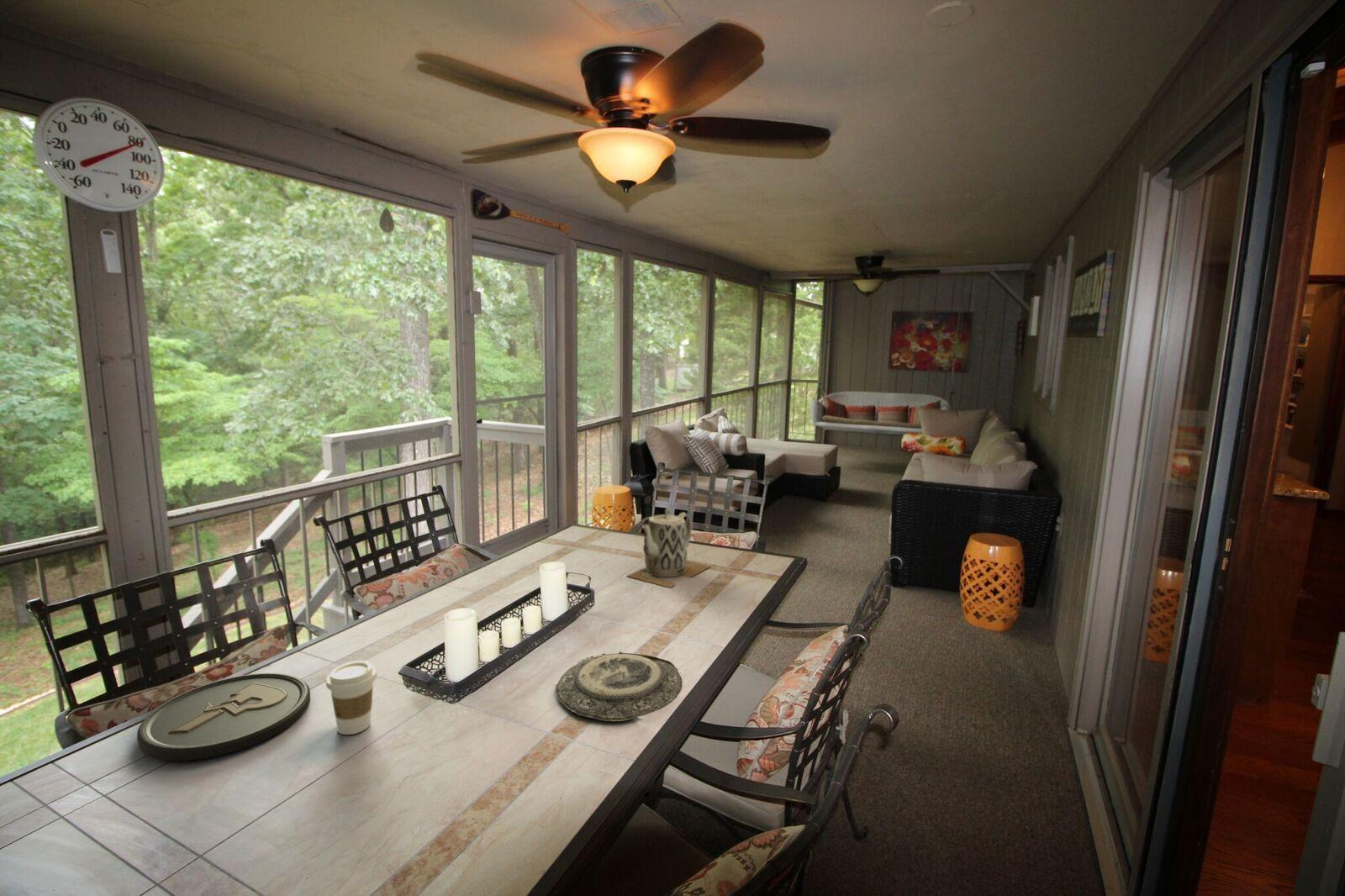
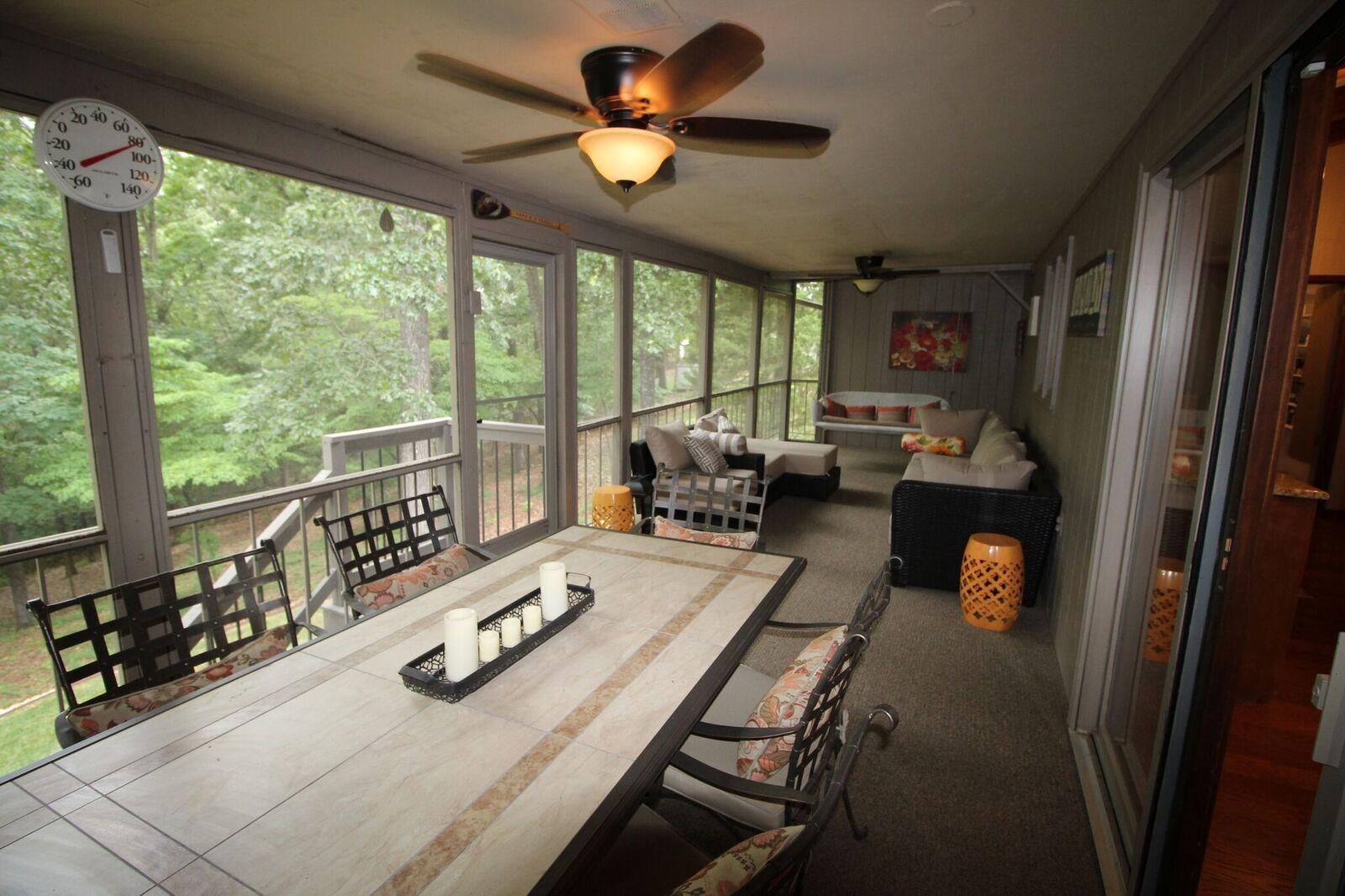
- plate [554,651,683,722]
- coffee cup [325,660,377,735]
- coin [136,672,311,762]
- teapot [626,507,711,588]
